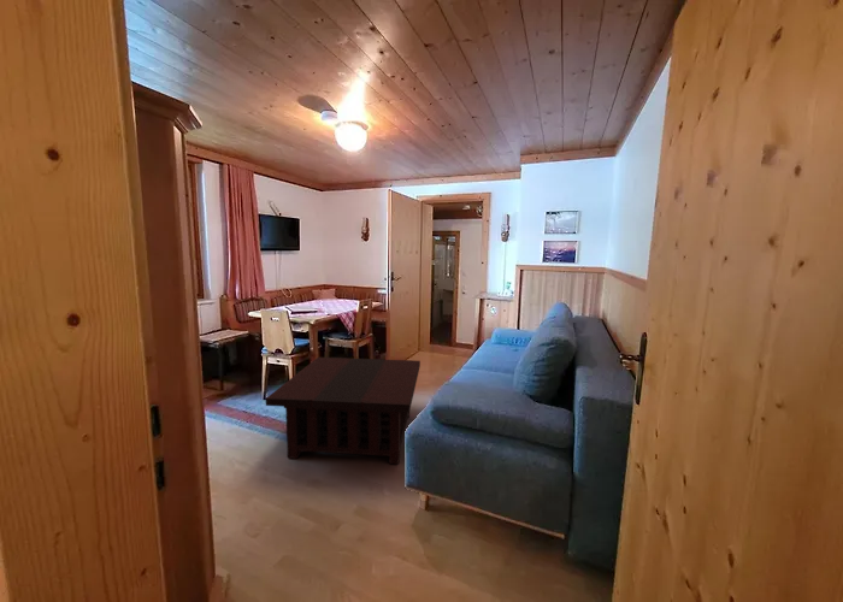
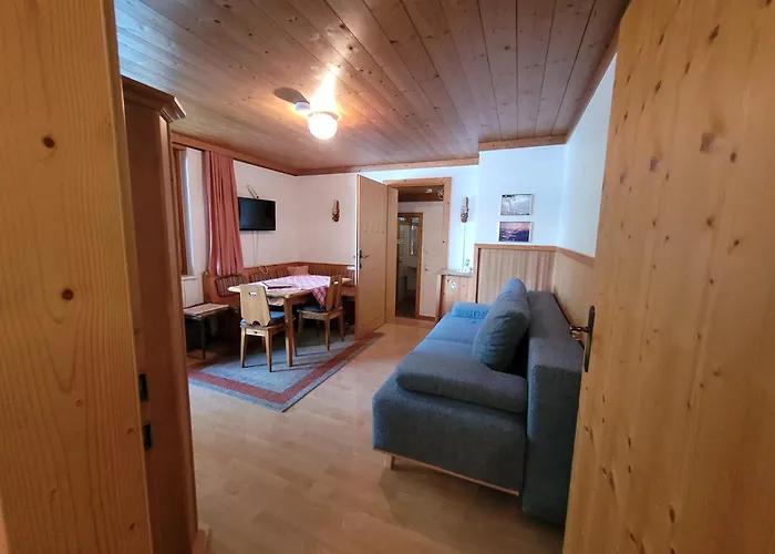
- coffee table [265,356,421,465]
